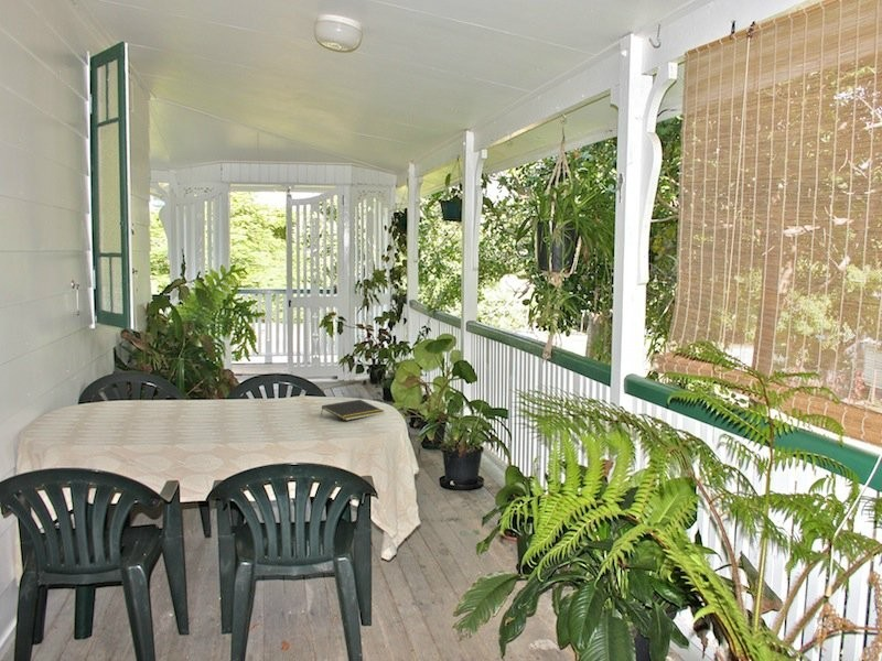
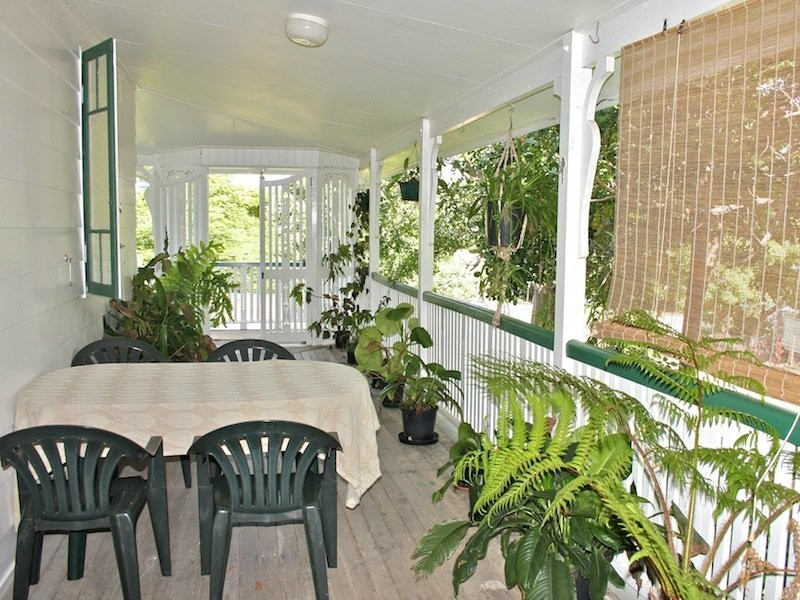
- notepad [320,399,385,422]
